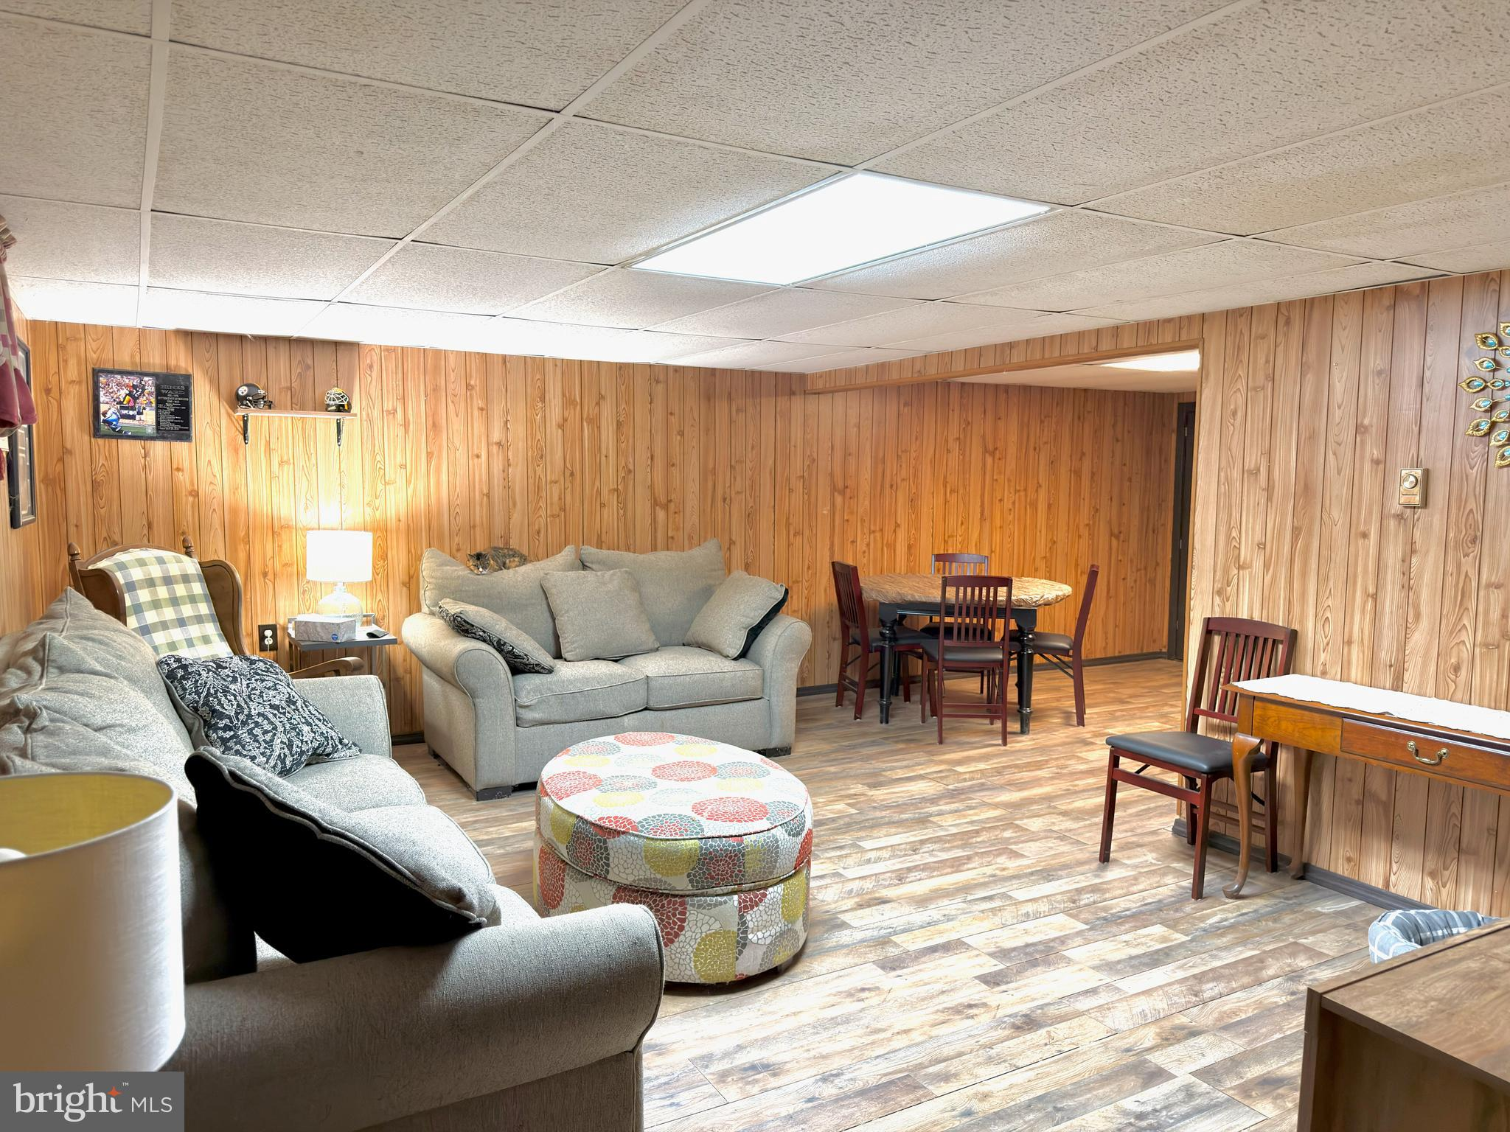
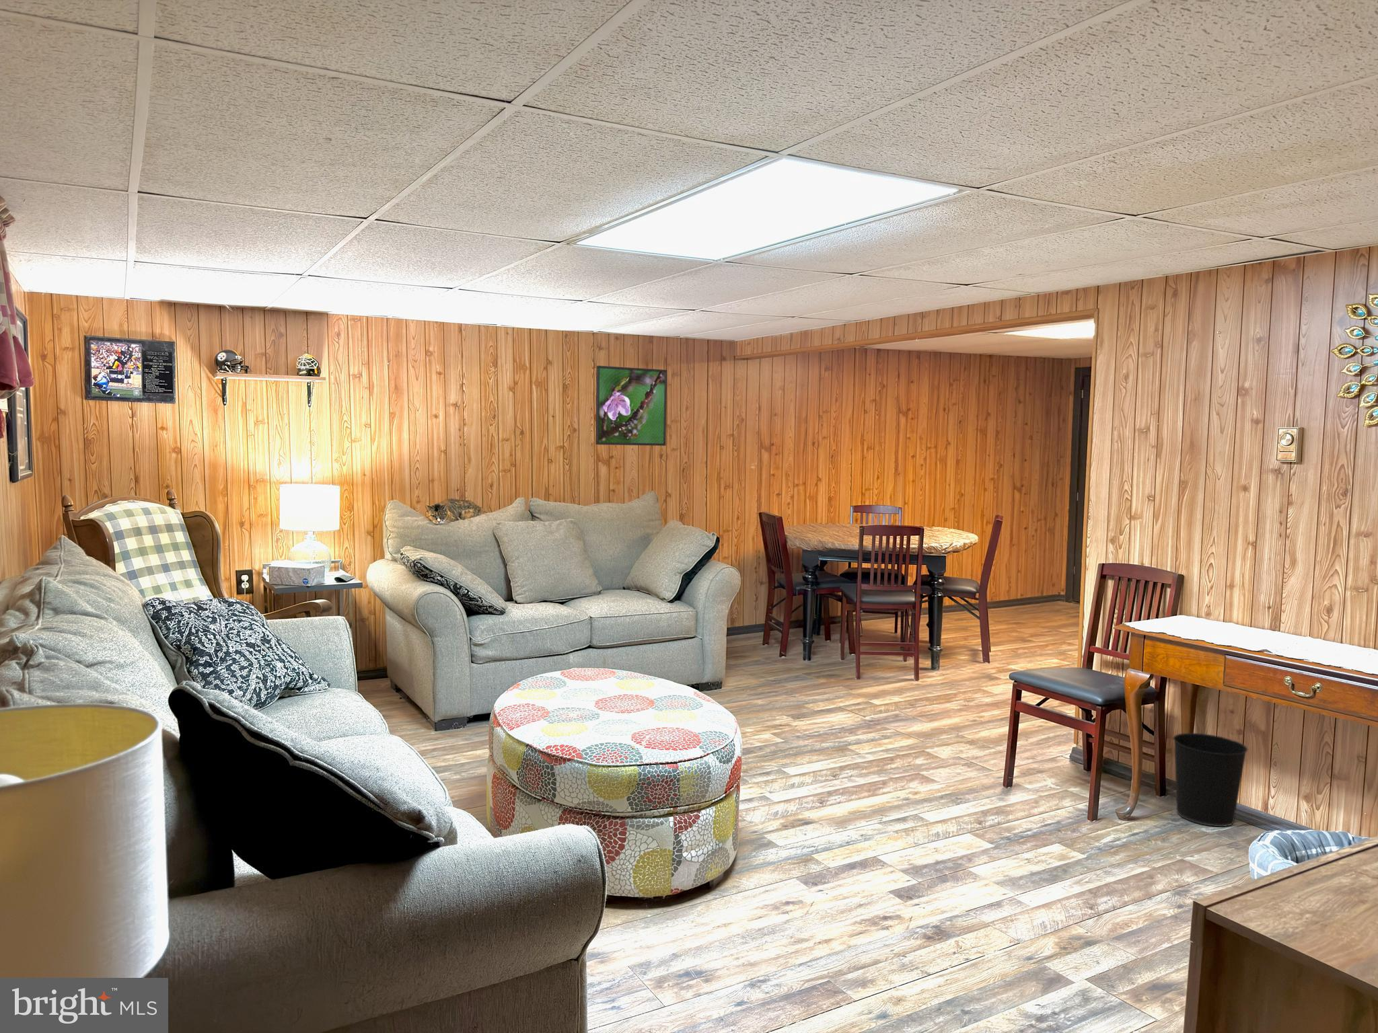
+ wastebasket [1172,732,1248,827]
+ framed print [595,366,667,447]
